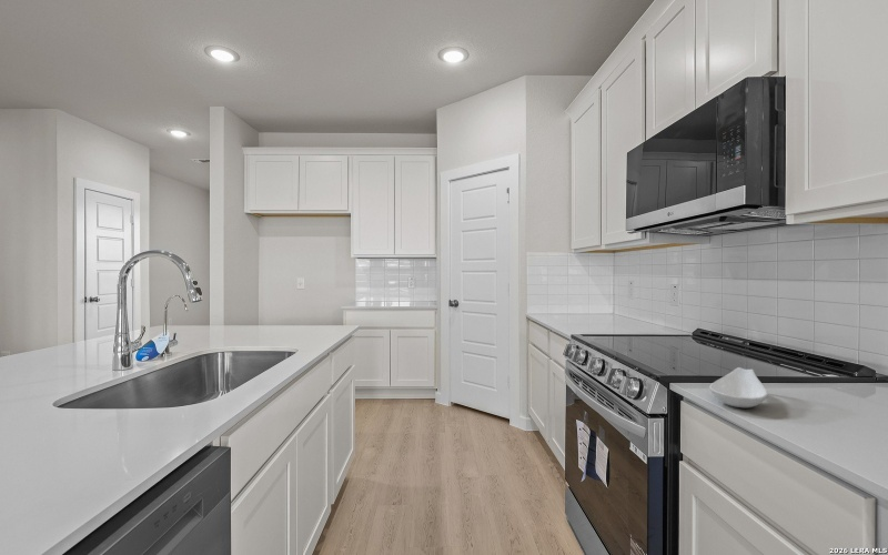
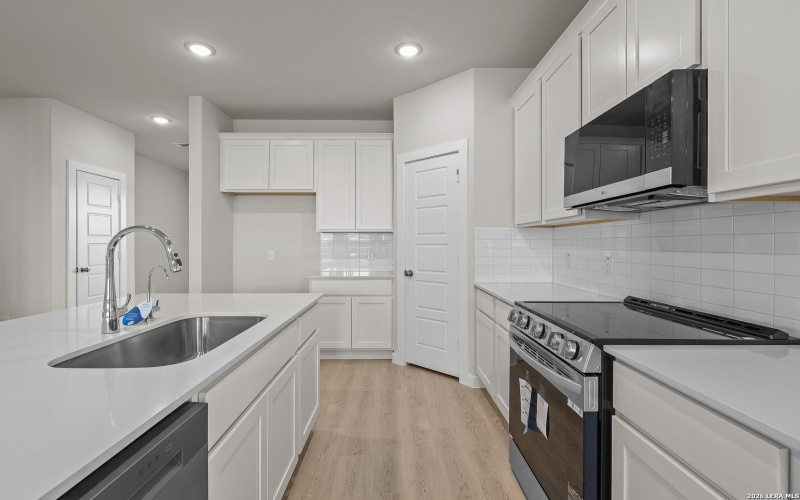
- spoon rest [708,366,768,408]
